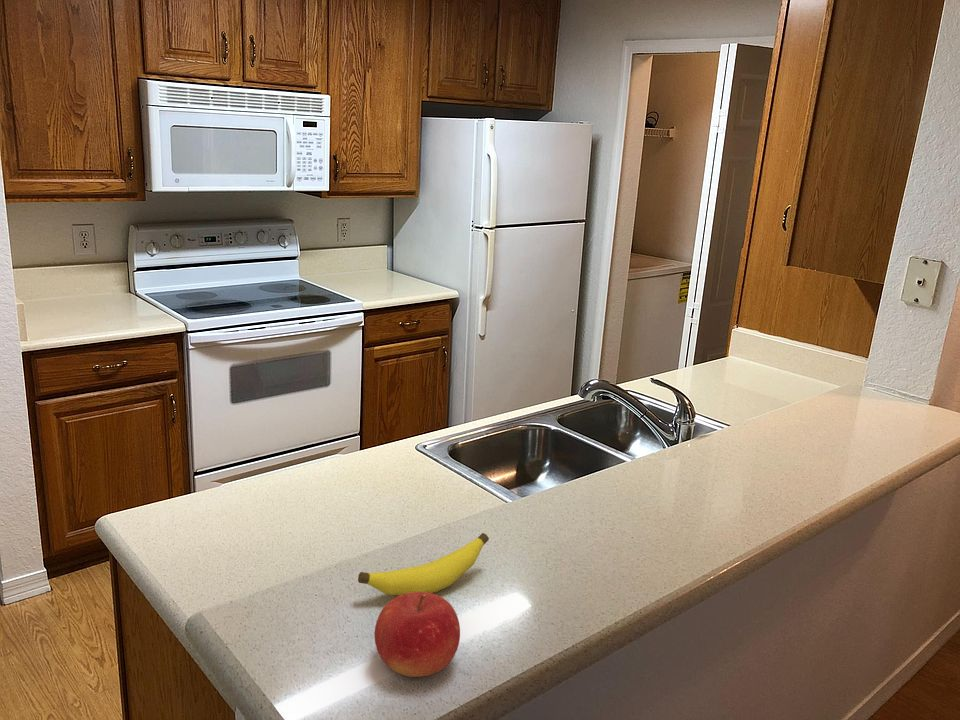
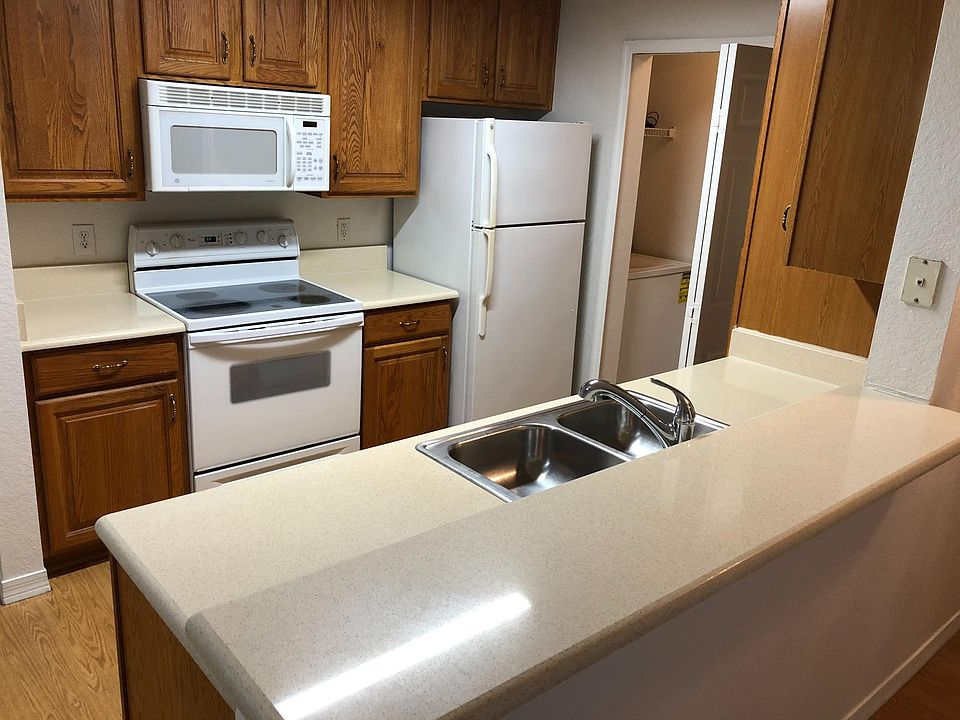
- fruit [374,592,461,678]
- banana [357,532,490,596]
